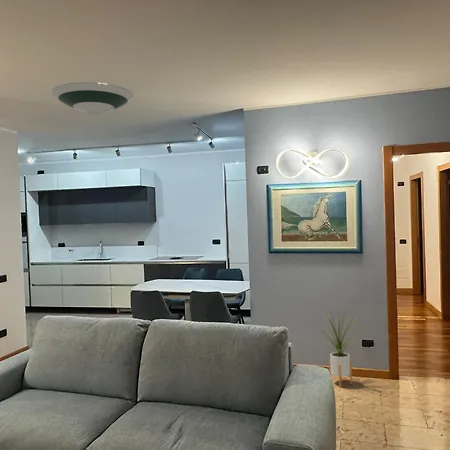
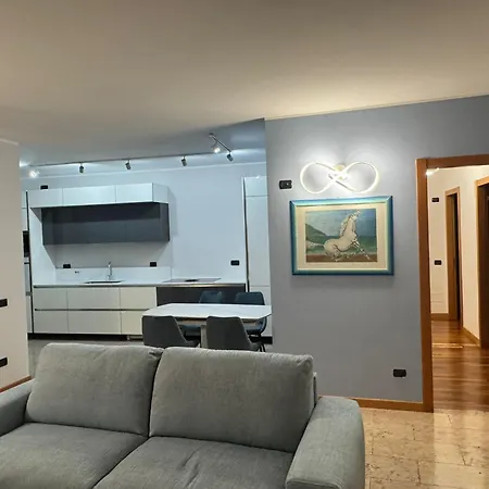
- house plant [319,308,360,388]
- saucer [51,81,134,116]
